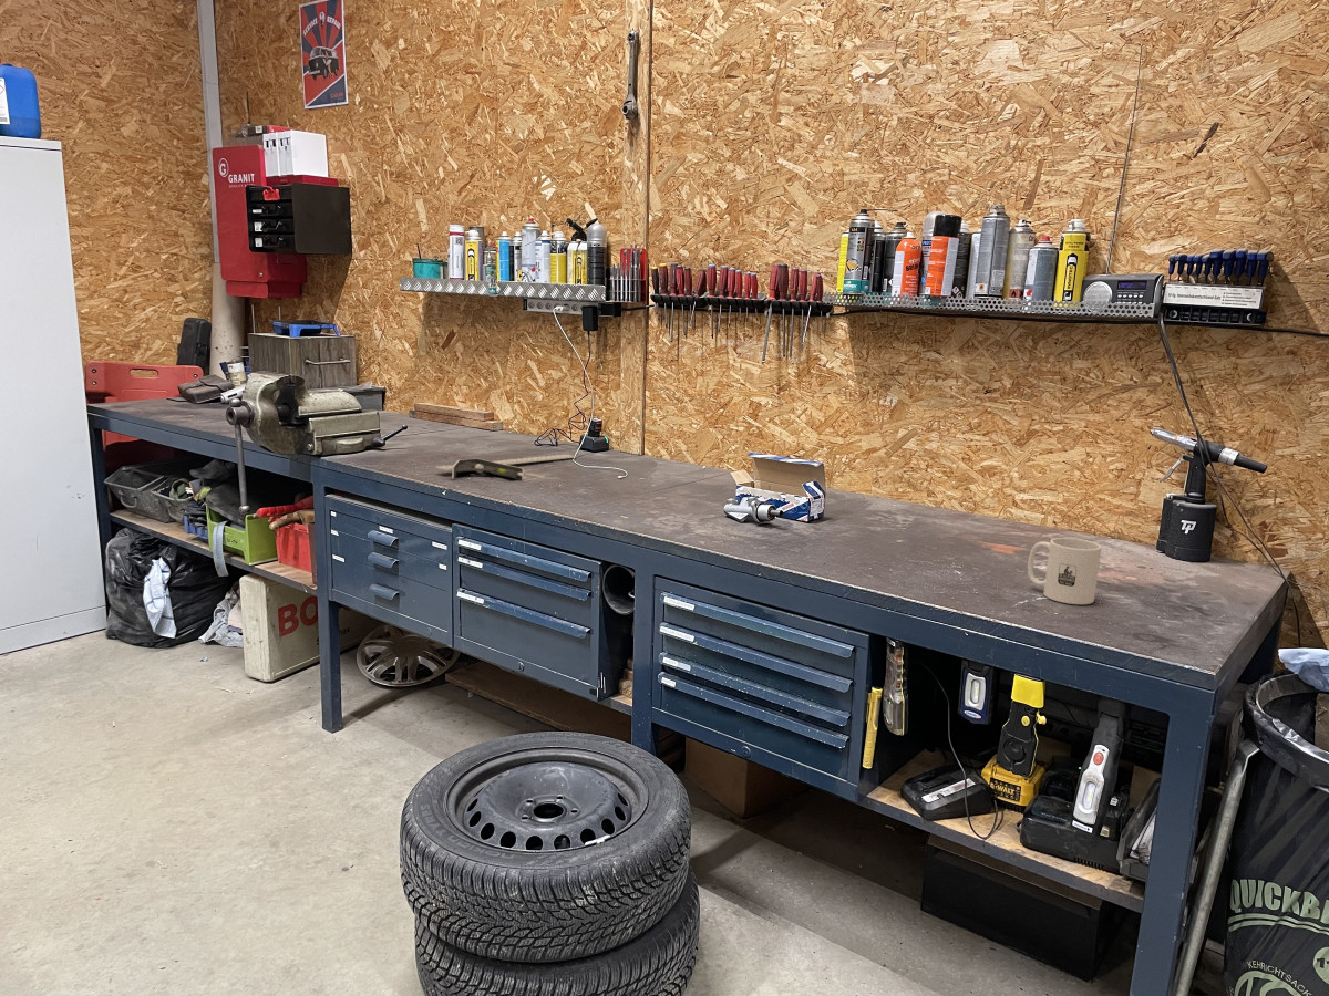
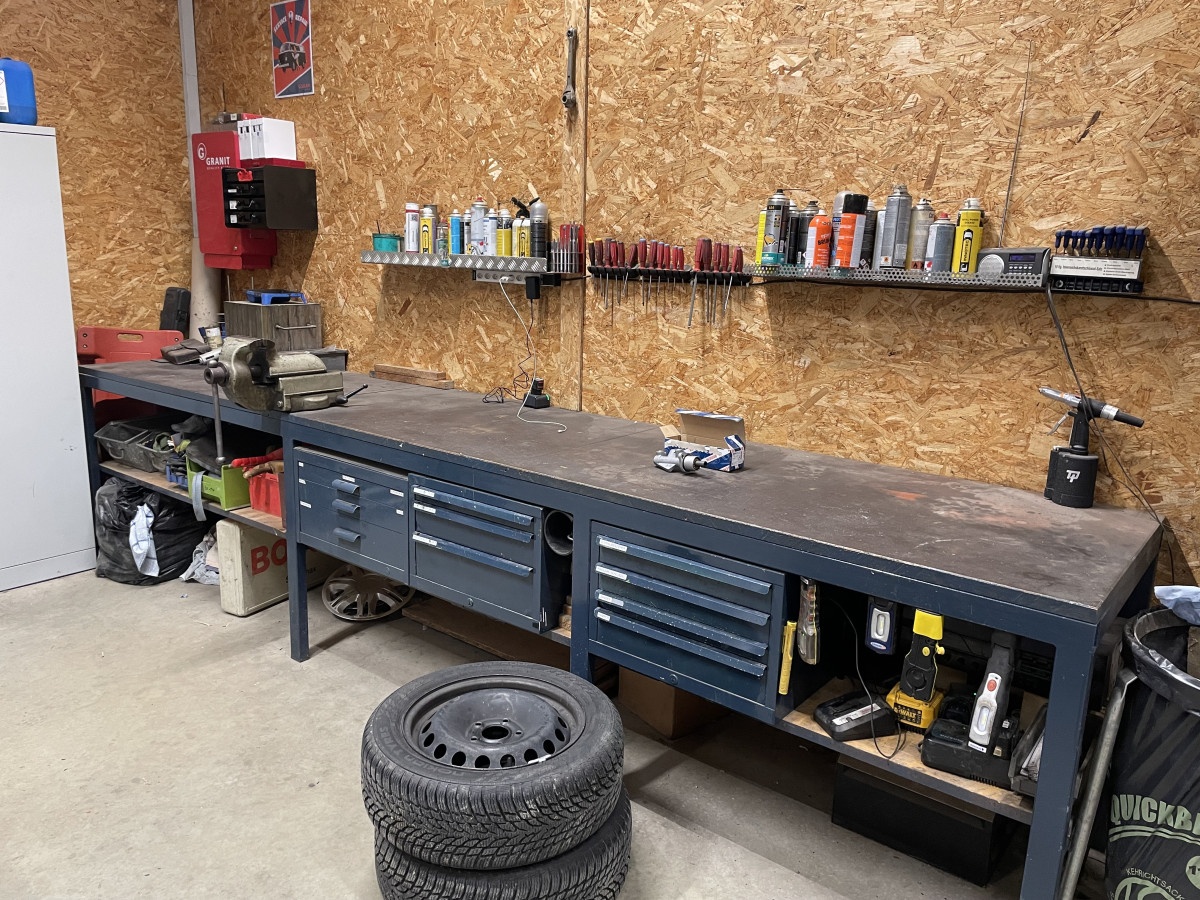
- mug [1027,537,1103,605]
- combination square [434,453,577,481]
